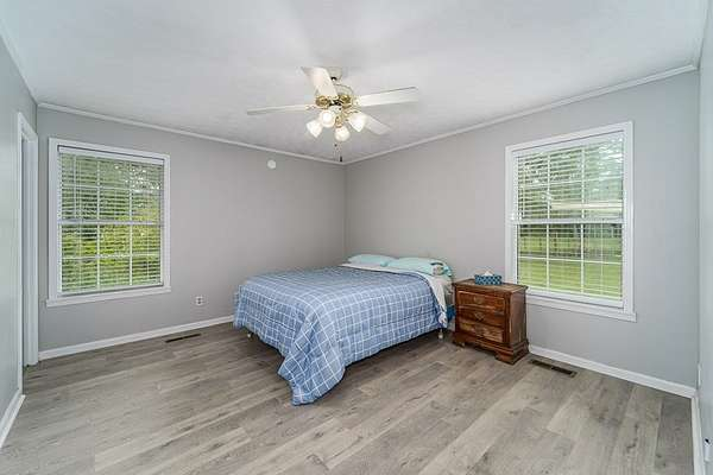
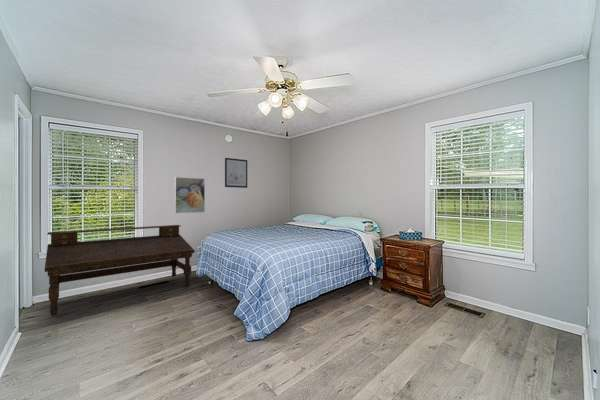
+ wall art [224,157,248,189]
+ desk [44,224,196,317]
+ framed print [174,176,206,214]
